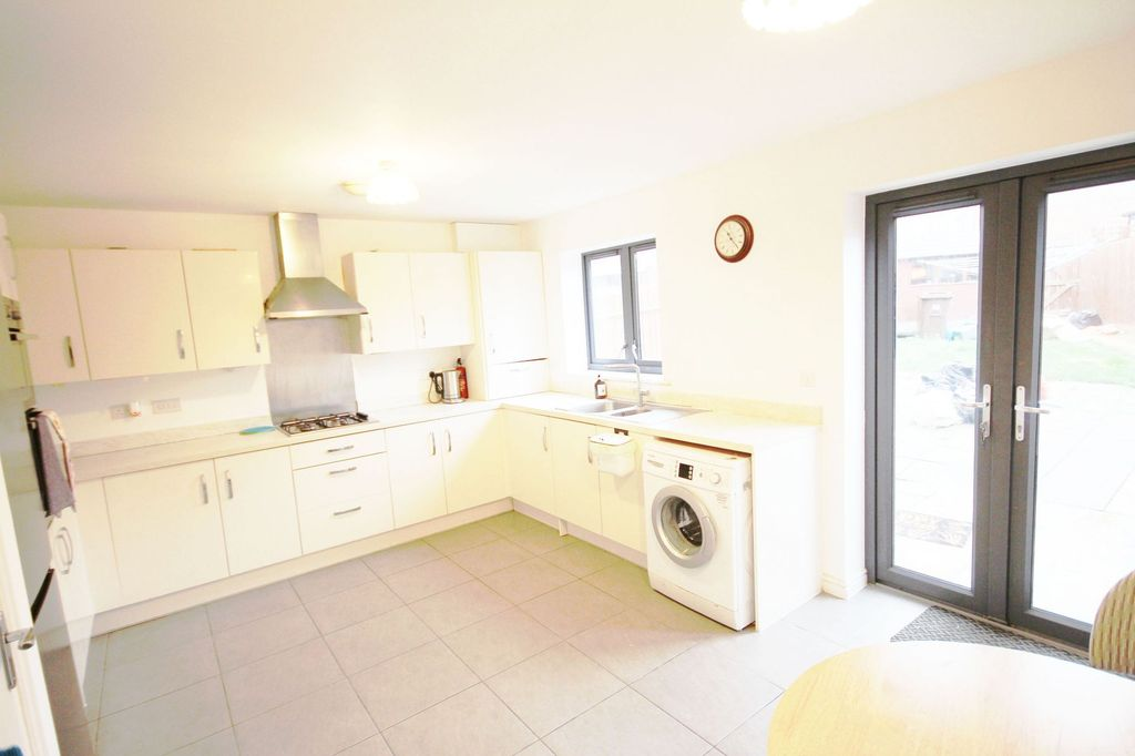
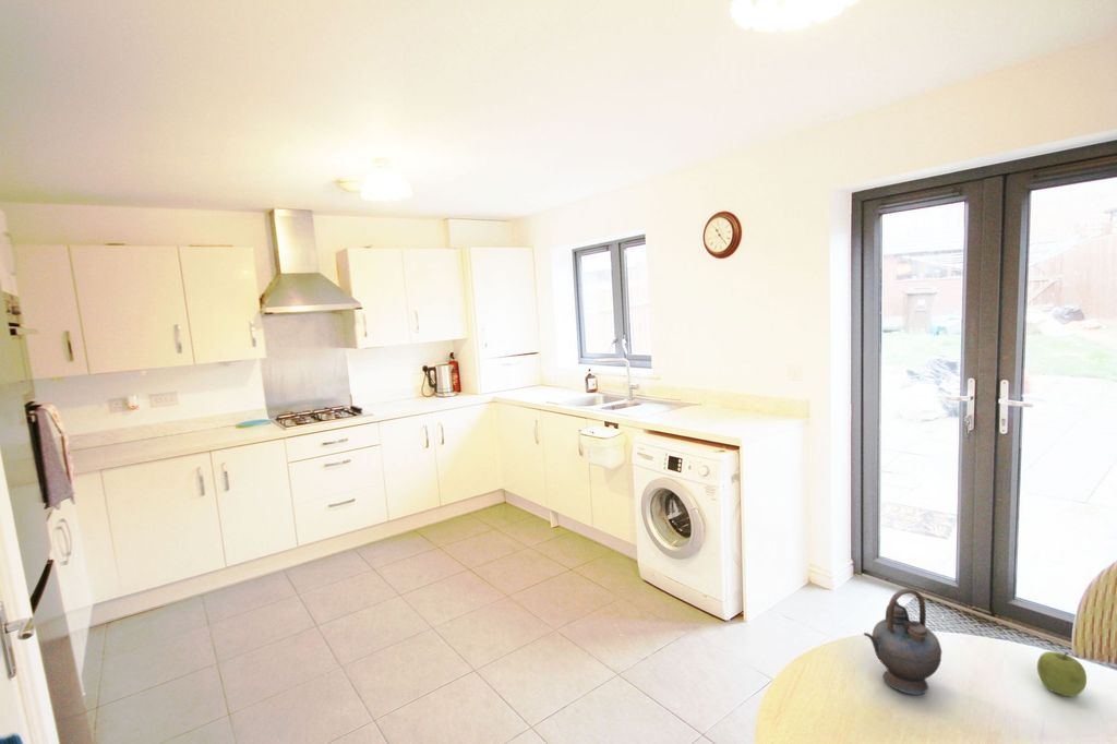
+ teapot [863,587,942,696]
+ fruit [1036,650,1088,698]
